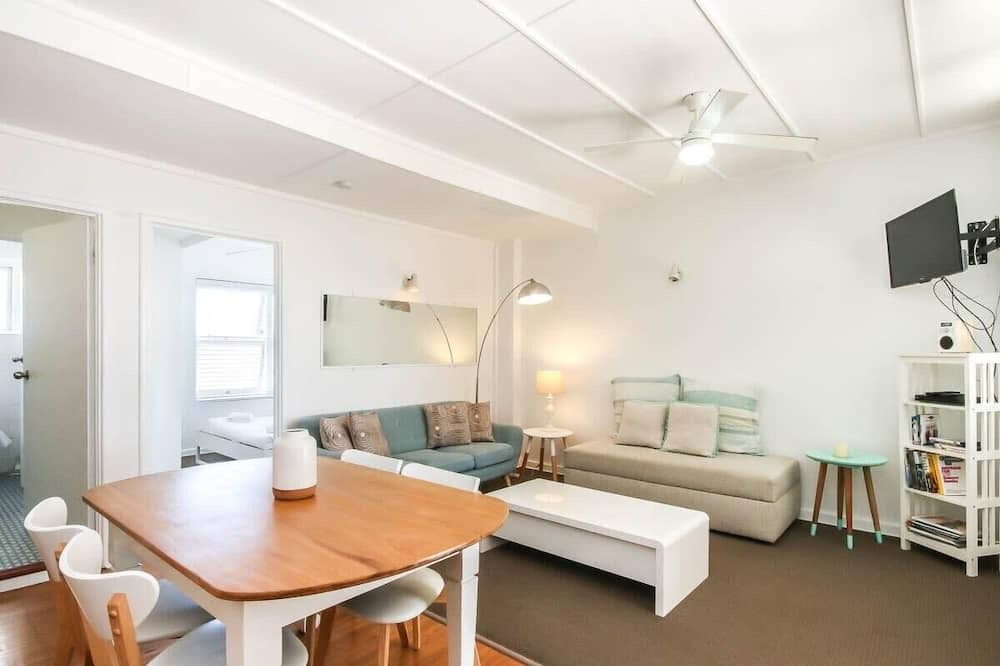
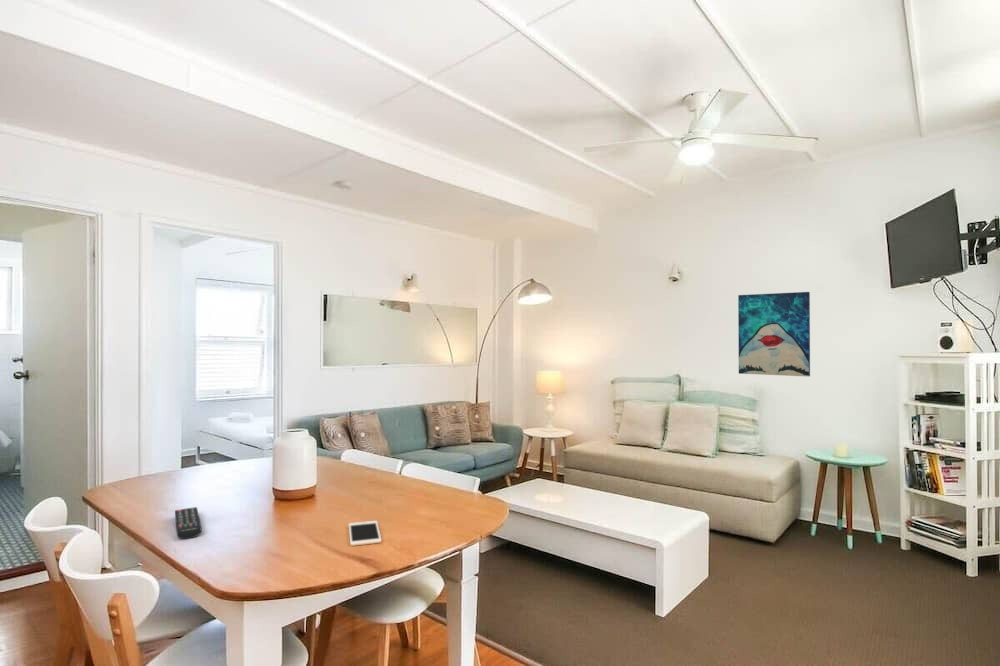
+ wall art [737,291,811,378]
+ remote control [174,506,202,540]
+ cell phone [348,520,382,547]
